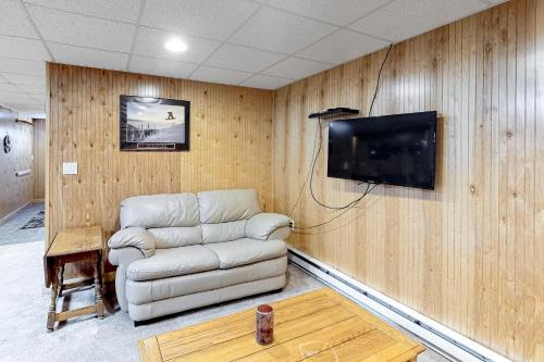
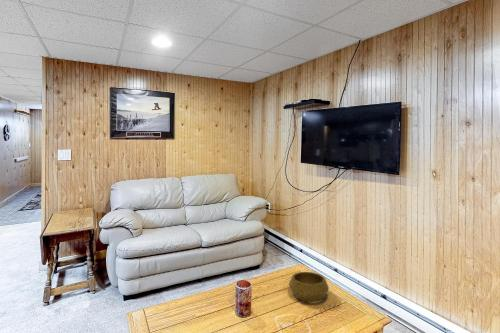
+ decorative bowl [288,271,330,303]
